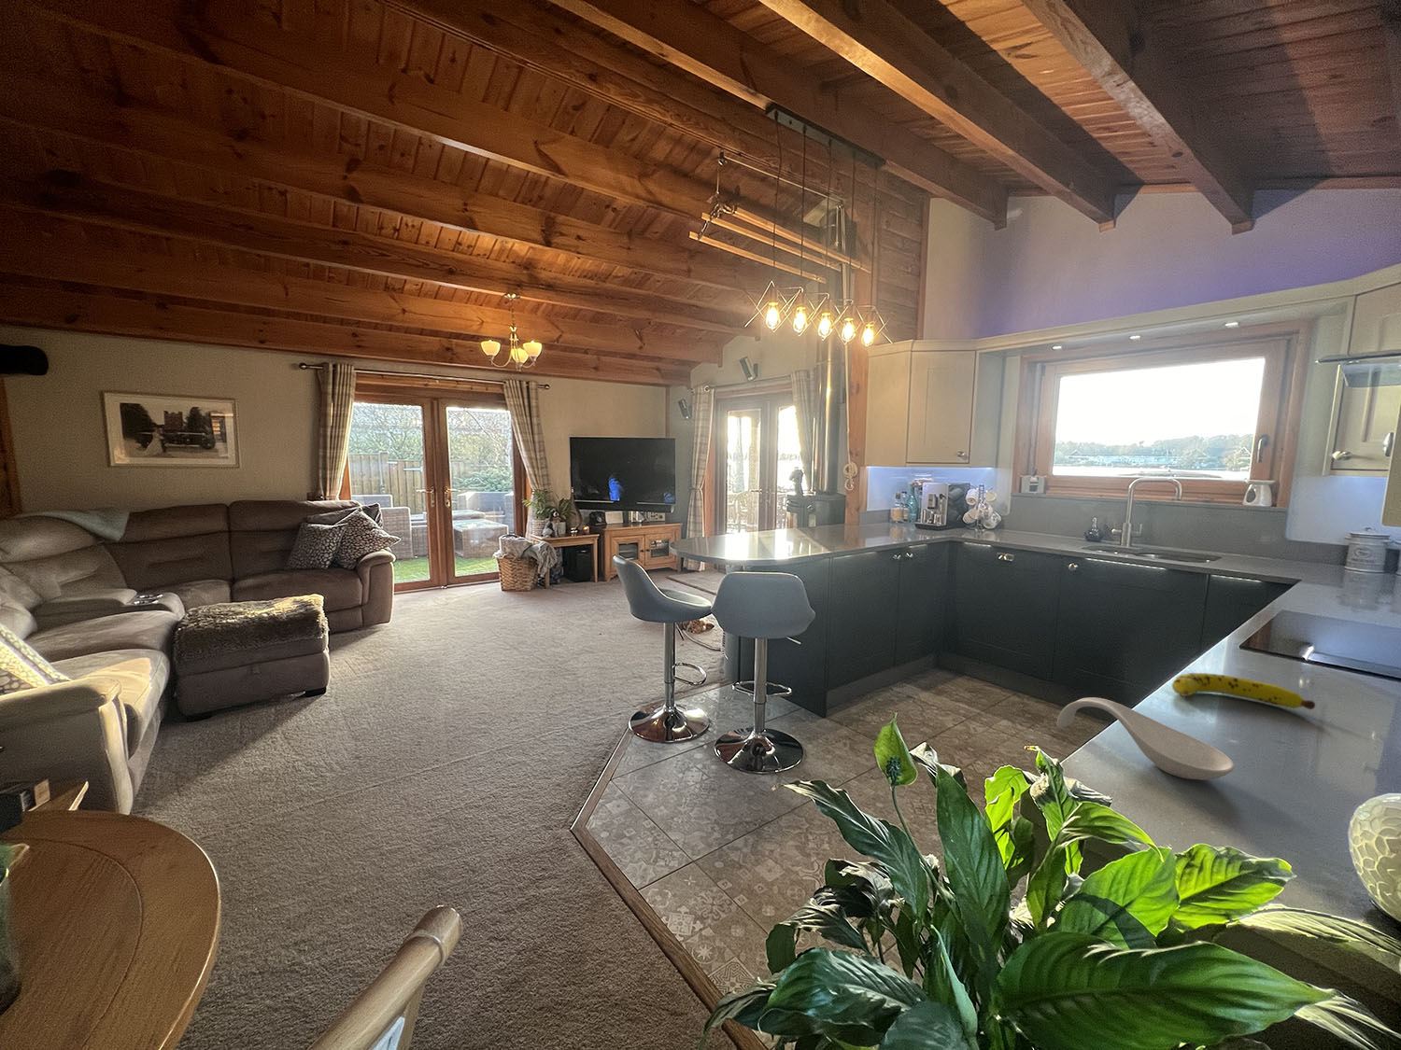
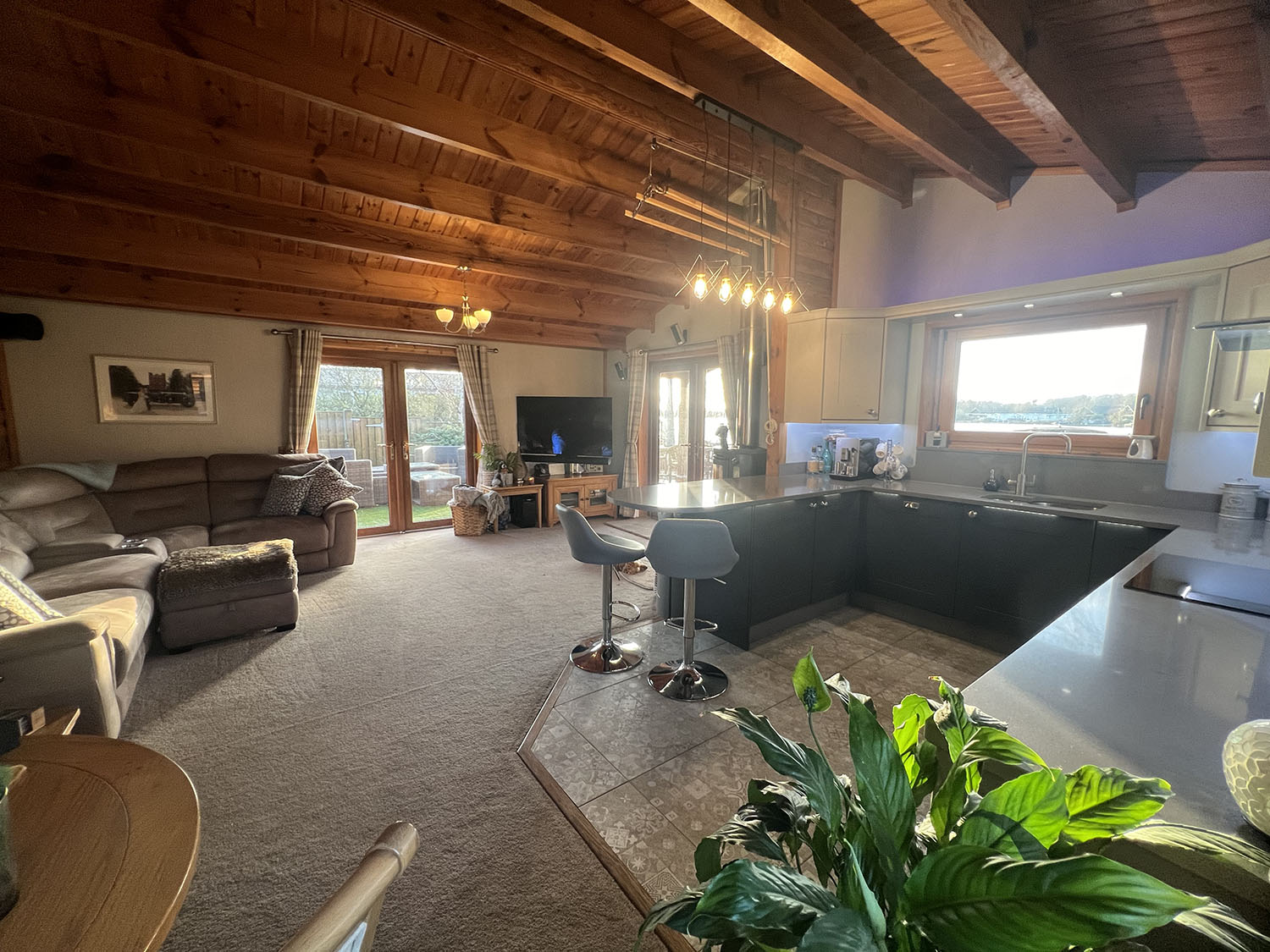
- spoon rest [1056,696,1234,781]
- fruit [1172,672,1316,710]
